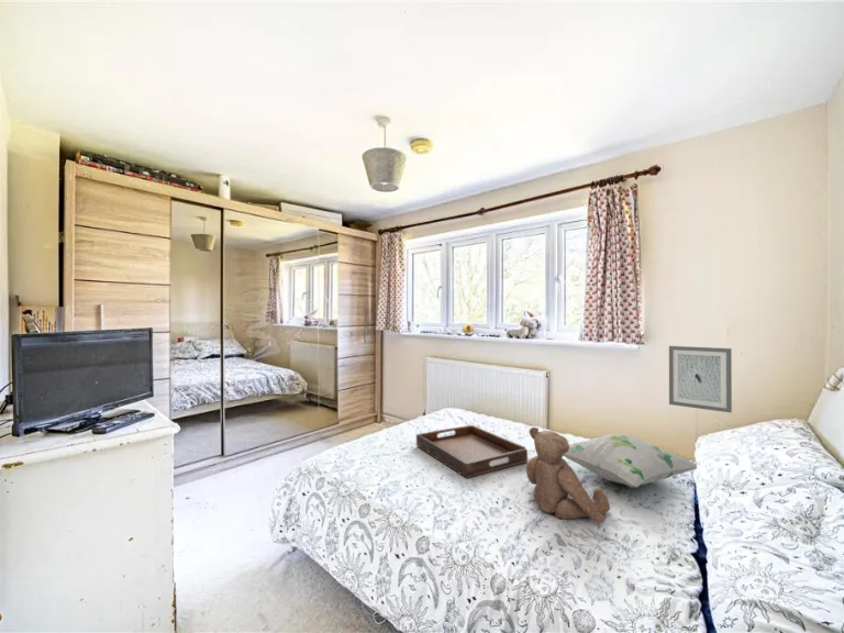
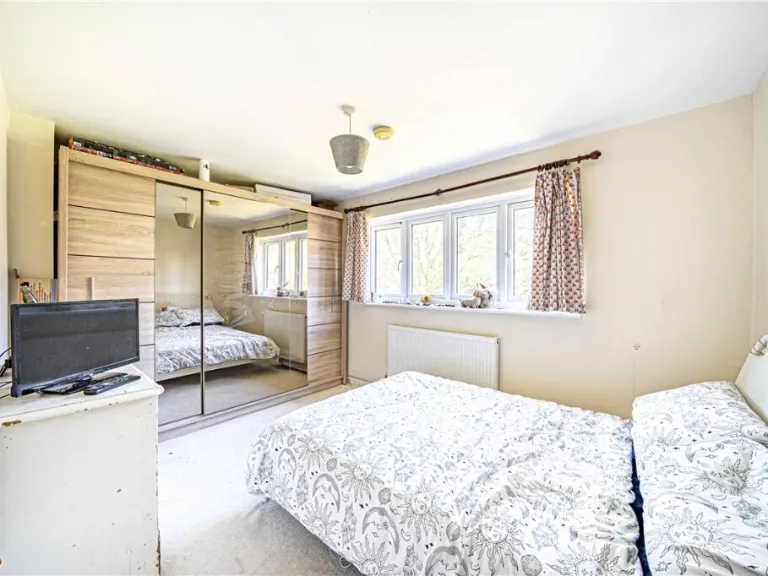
- serving tray [415,424,529,479]
- wall art [668,345,733,414]
- teddy bear [525,426,611,523]
- decorative pillow [563,433,698,488]
